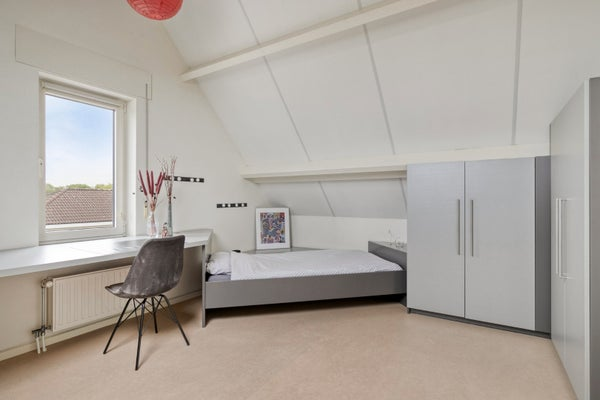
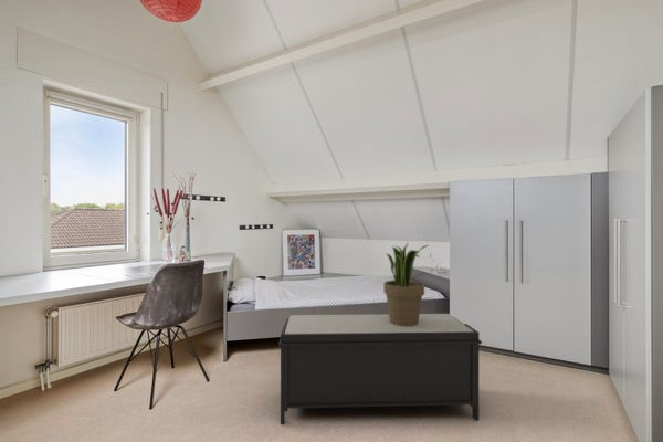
+ bench [277,313,483,425]
+ potted plant [382,241,431,326]
